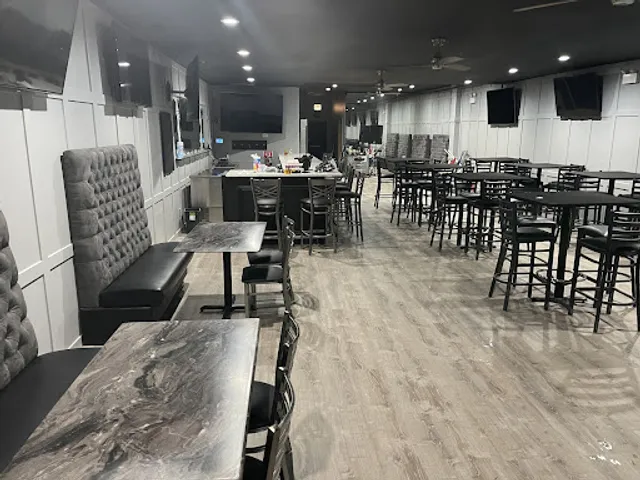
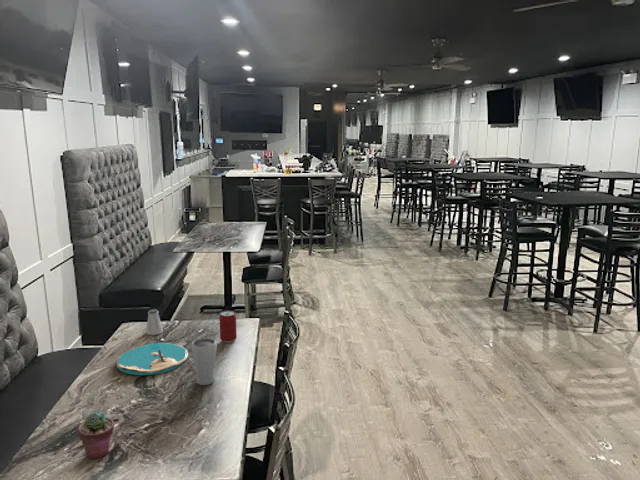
+ beer can [219,310,238,344]
+ potted succulent [77,410,115,460]
+ saltshaker [145,308,164,336]
+ plate [115,342,189,376]
+ drinking glass [190,337,218,386]
